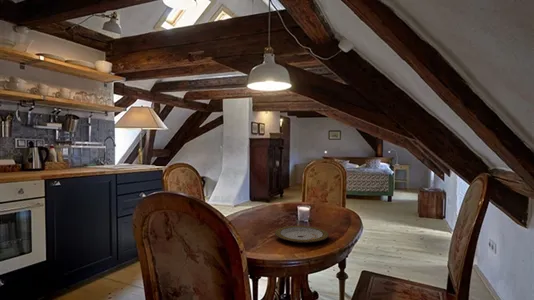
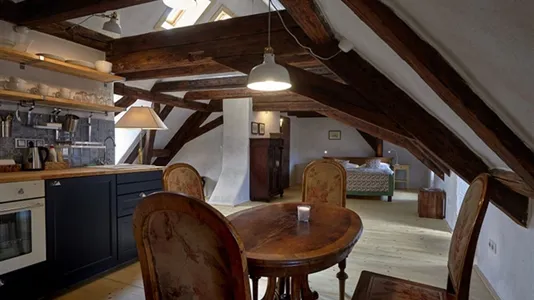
- plate [274,225,330,244]
